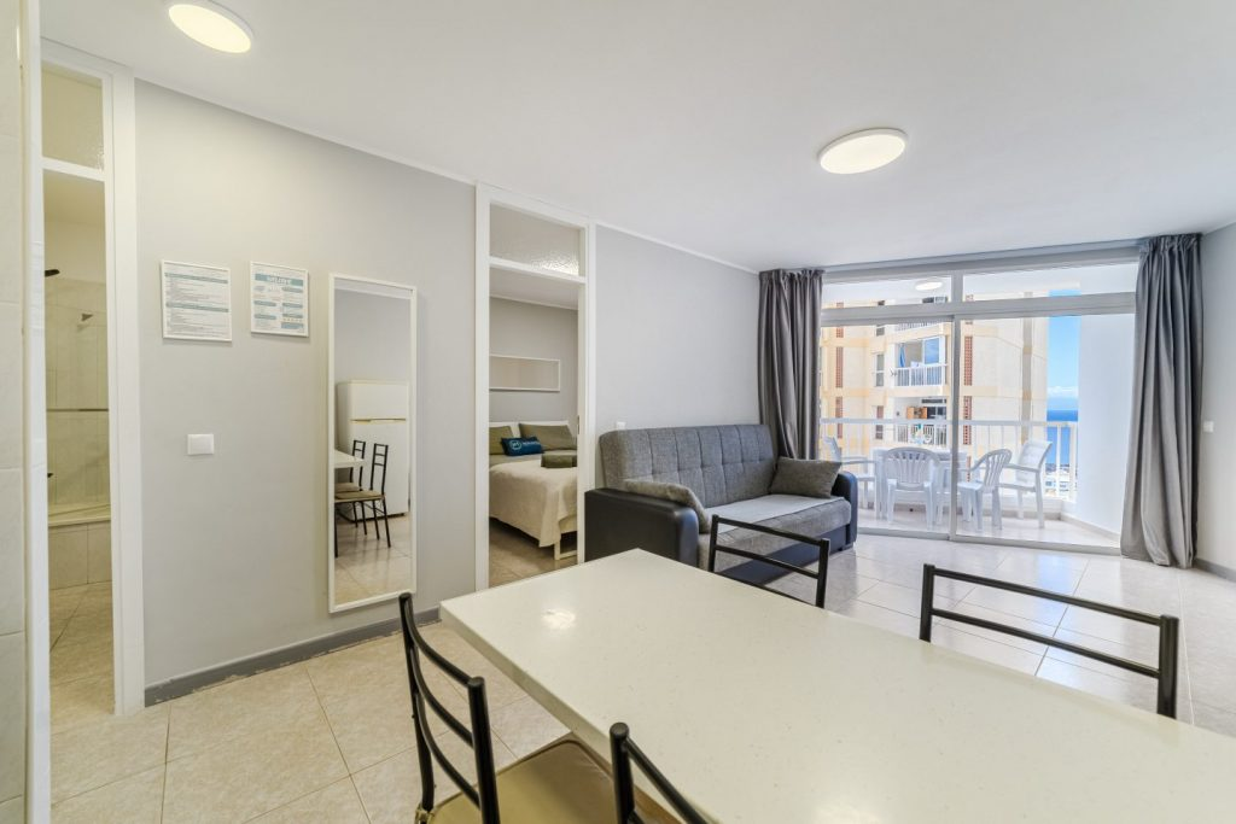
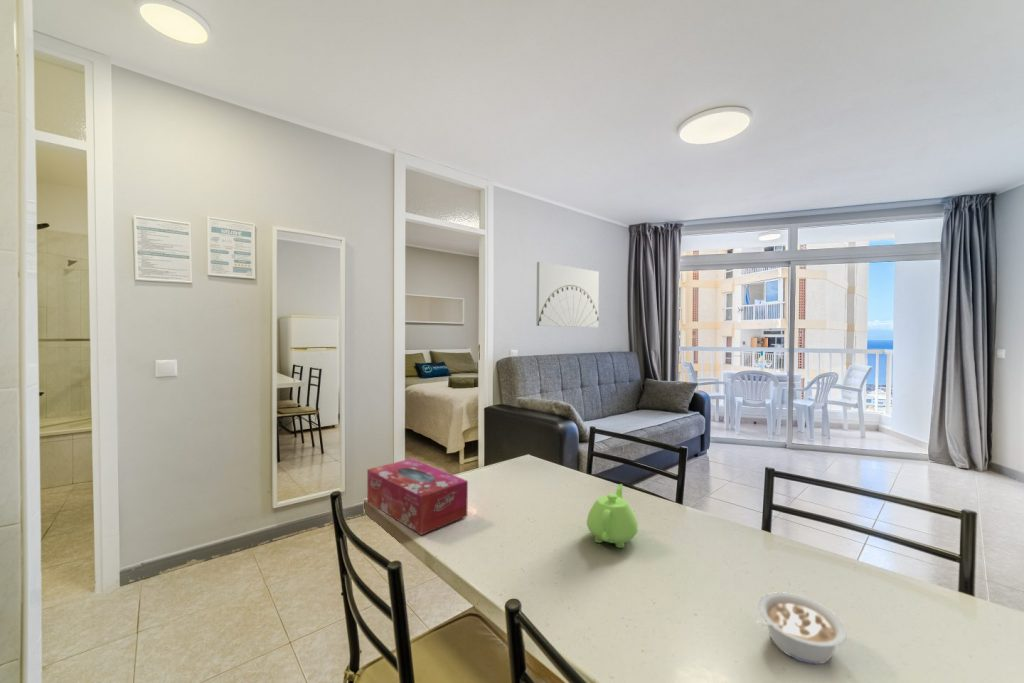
+ tissue box [366,458,469,536]
+ teapot [586,483,639,549]
+ legume [756,591,847,666]
+ wall art [535,261,600,328]
